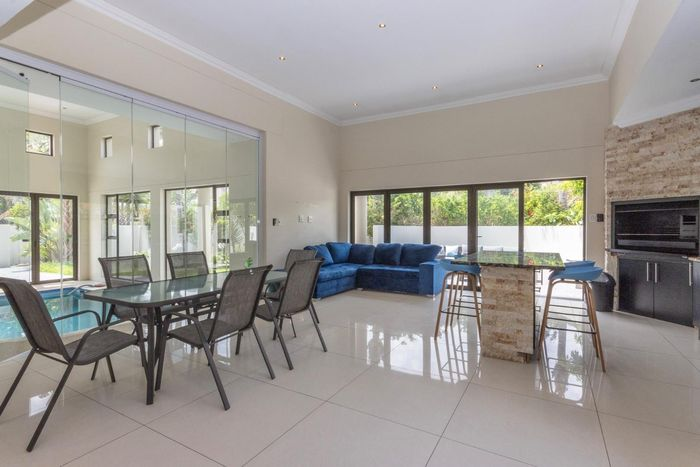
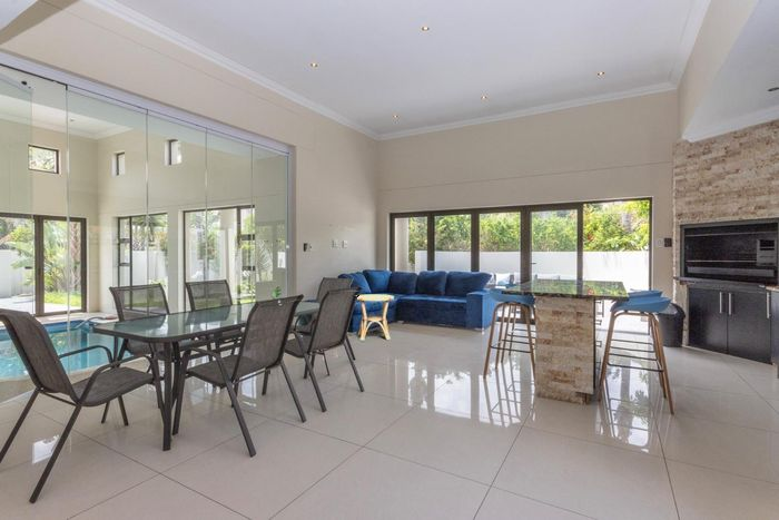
+ side table [356,293,395,342]
